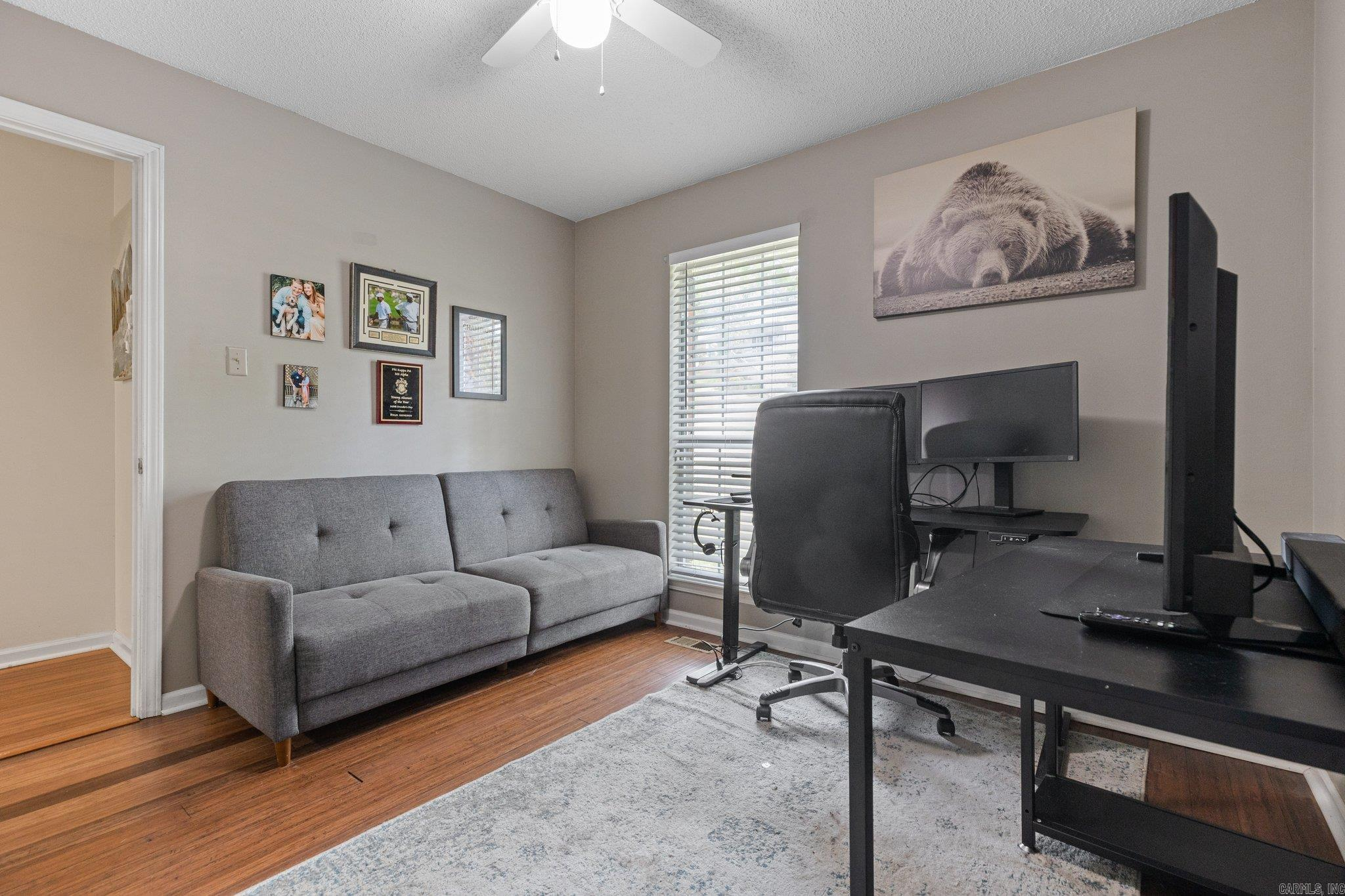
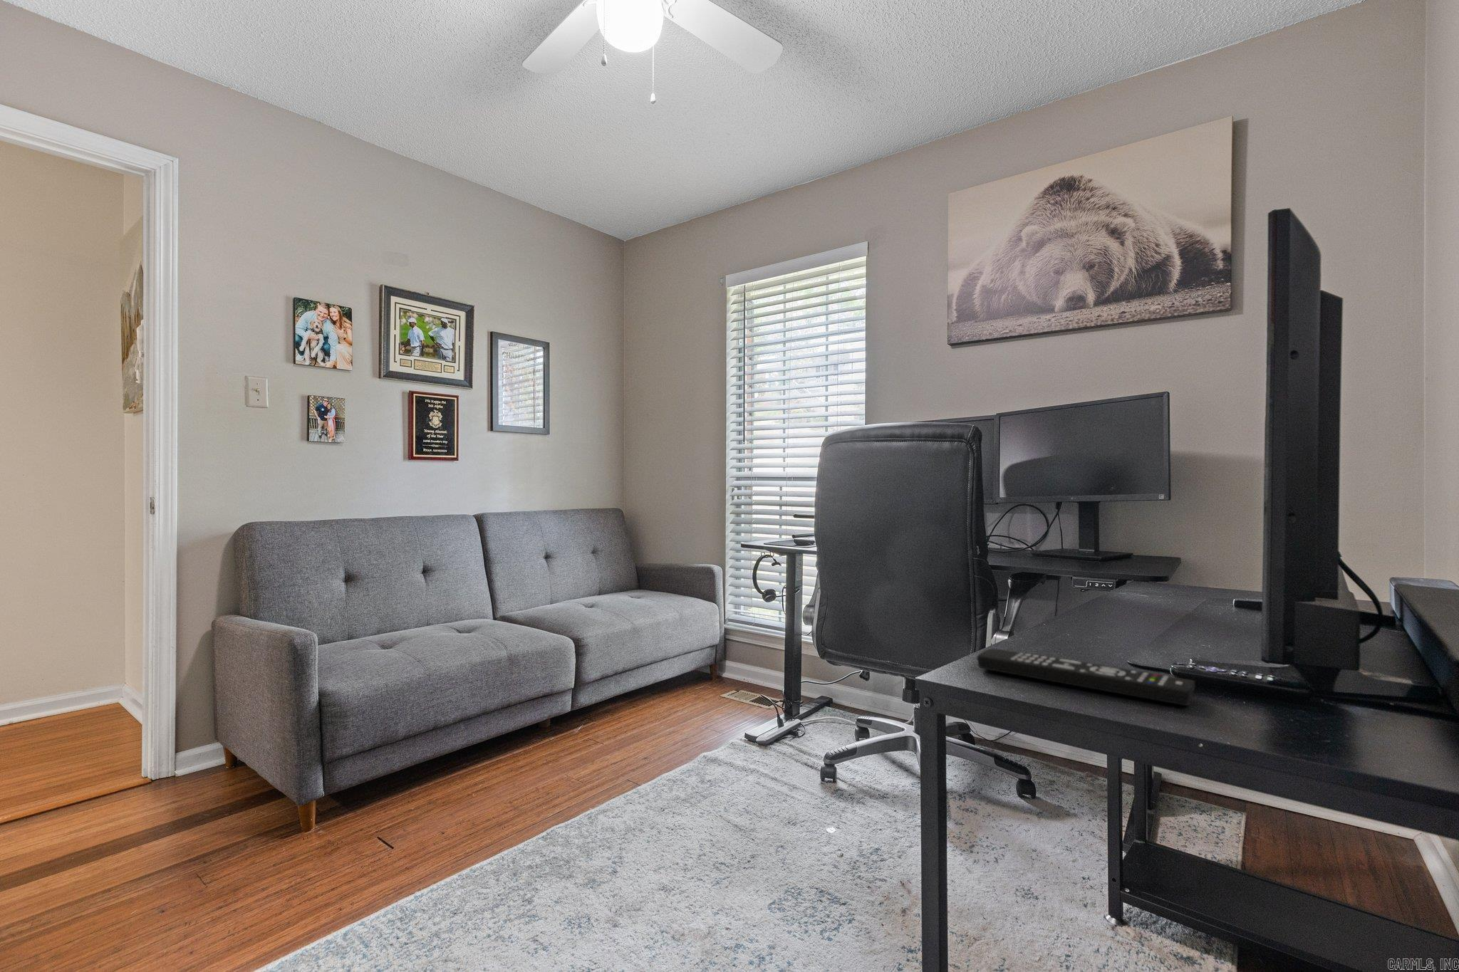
+ remote control [976,648,1195,706]
